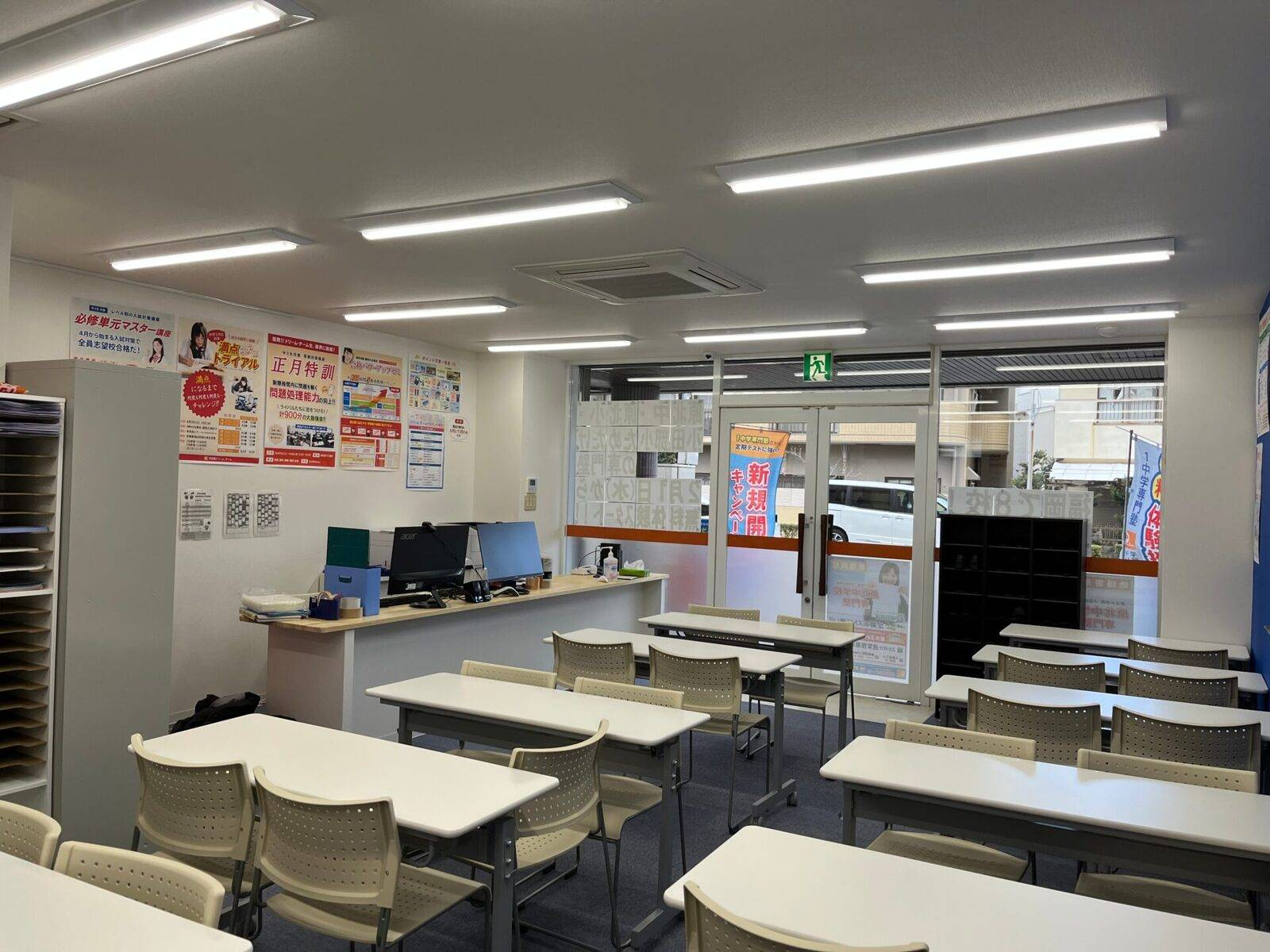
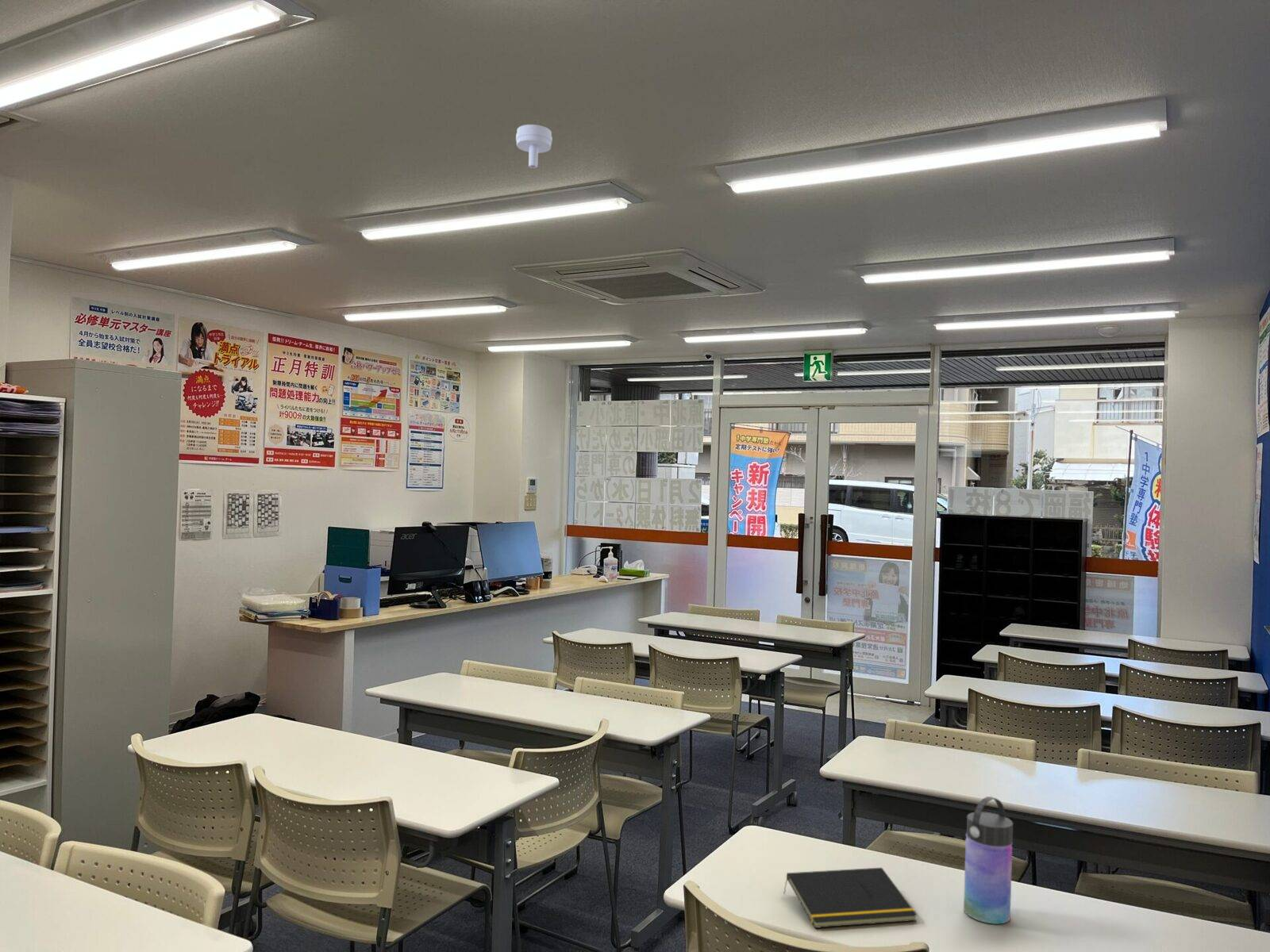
+ notepad [783,867,918,929]
+ water bottle [963,796,1014,924]
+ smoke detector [515,124,553,169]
